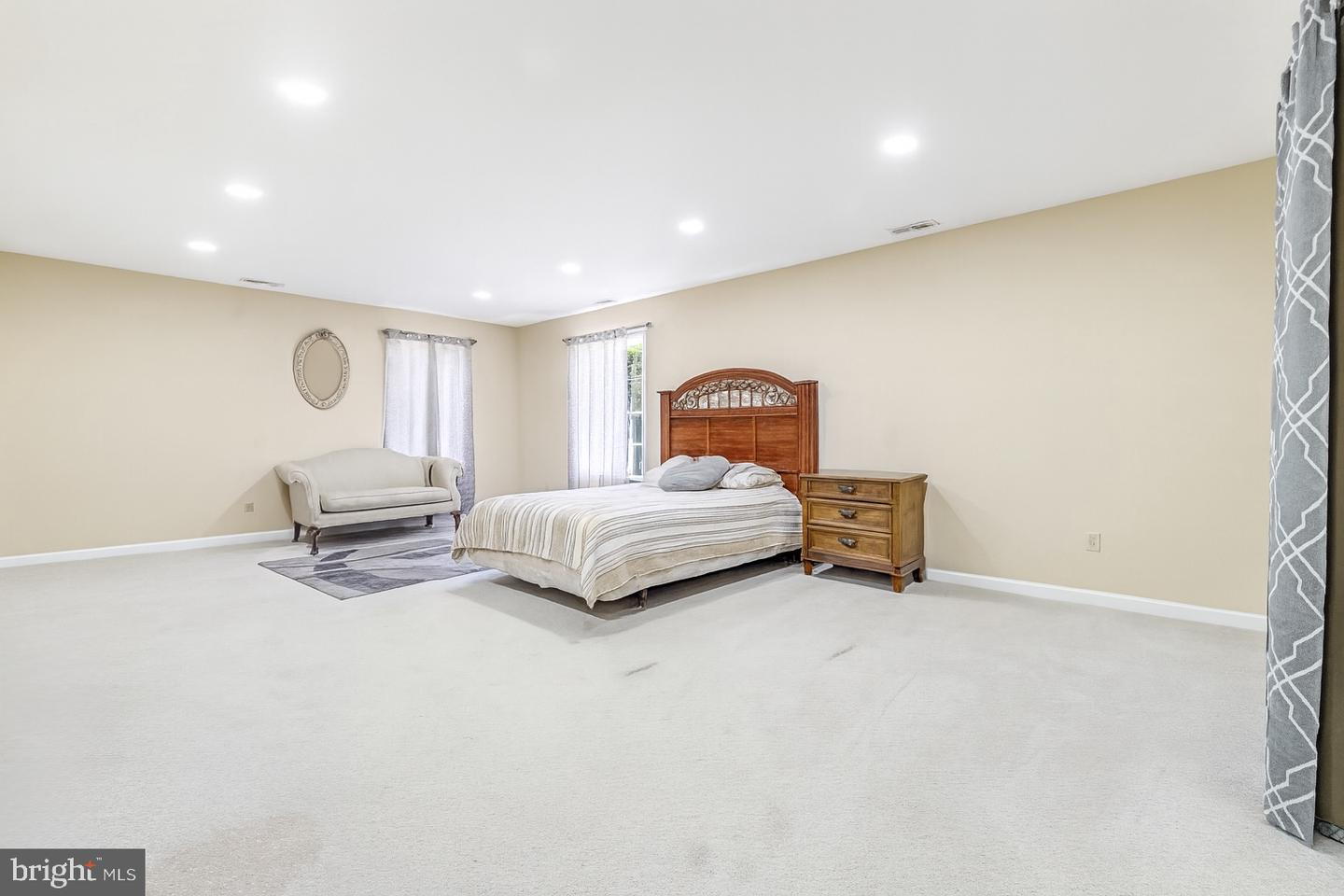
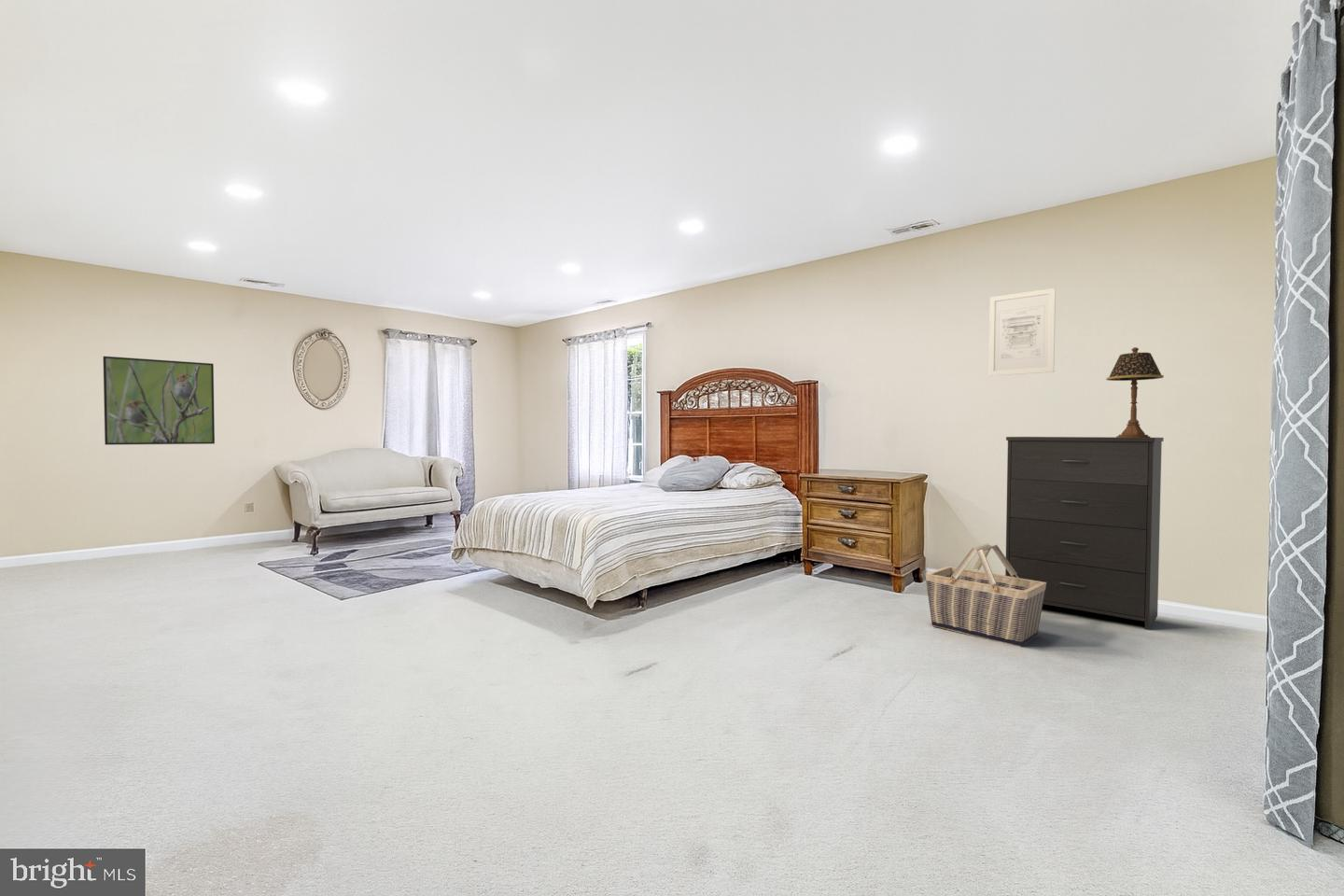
+ table lamp [1105,346,1165,438]
+ basket [924,542,1046,648]
+ wall art [988,287,1057,377]
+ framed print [103,356,216,445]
+ dresser [1004,436,1165,631]
